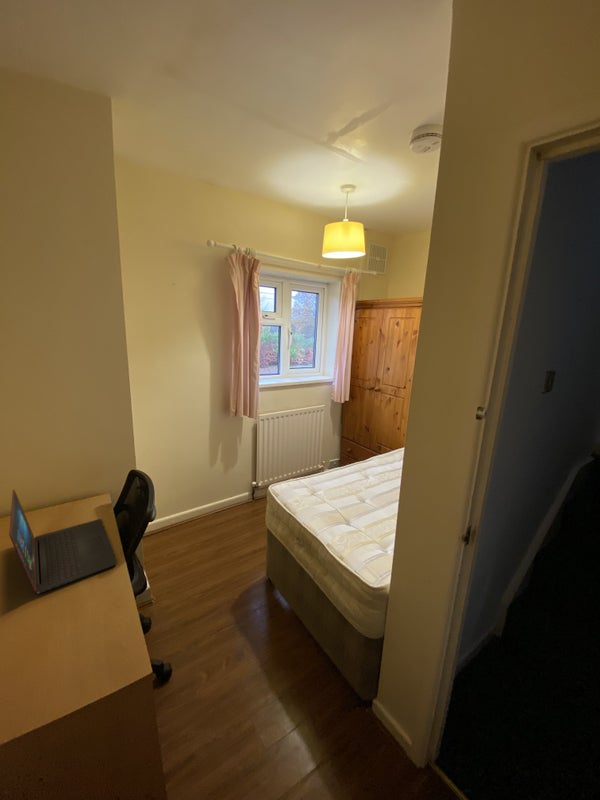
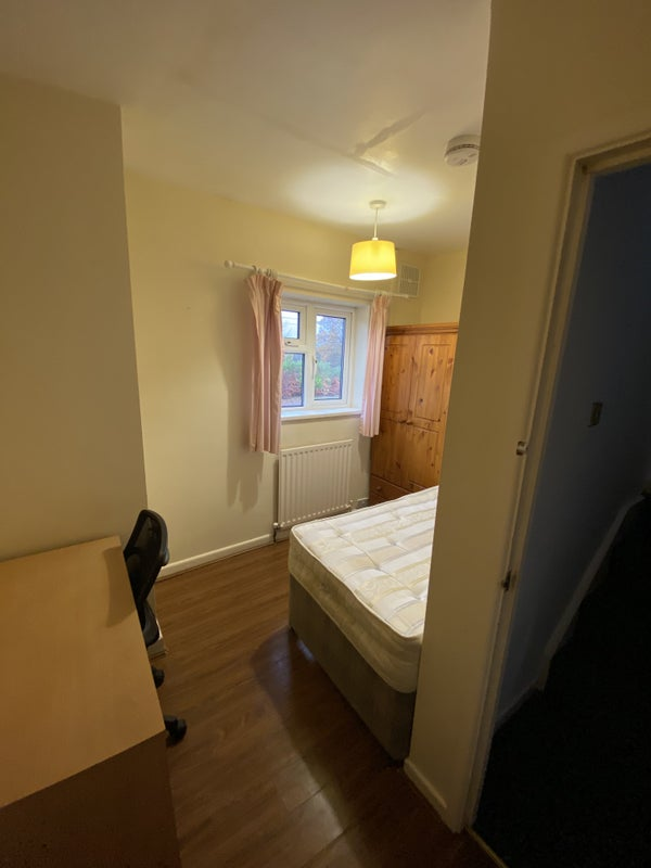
- laptop [8,489,119,595]
